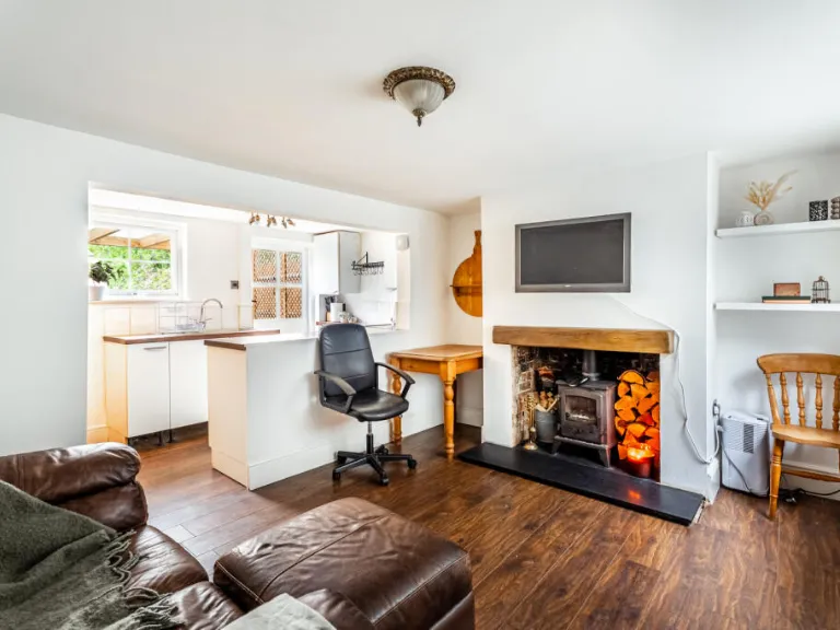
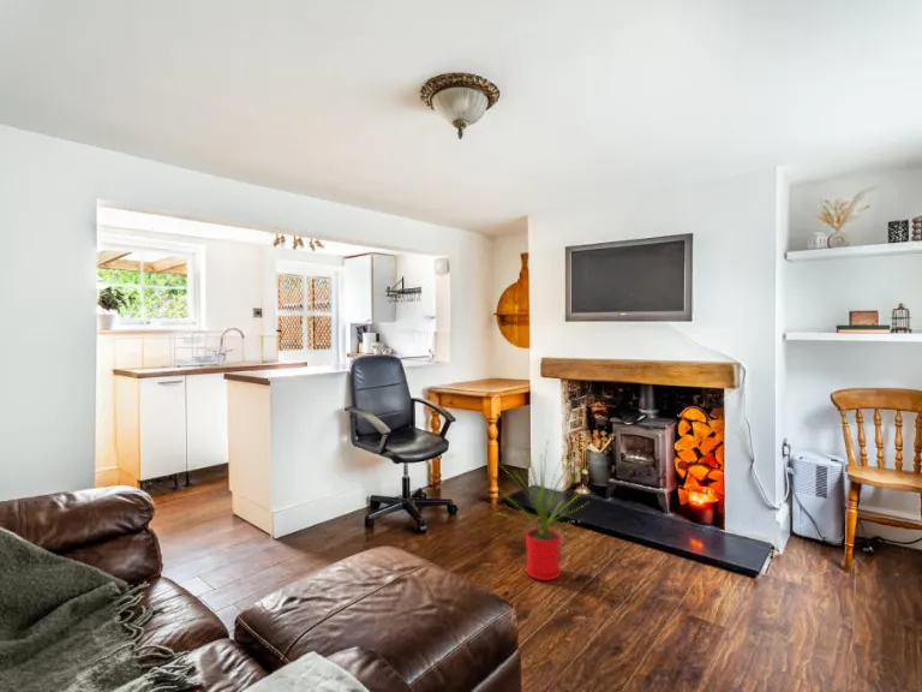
+ house plant [492,439,592,581]
